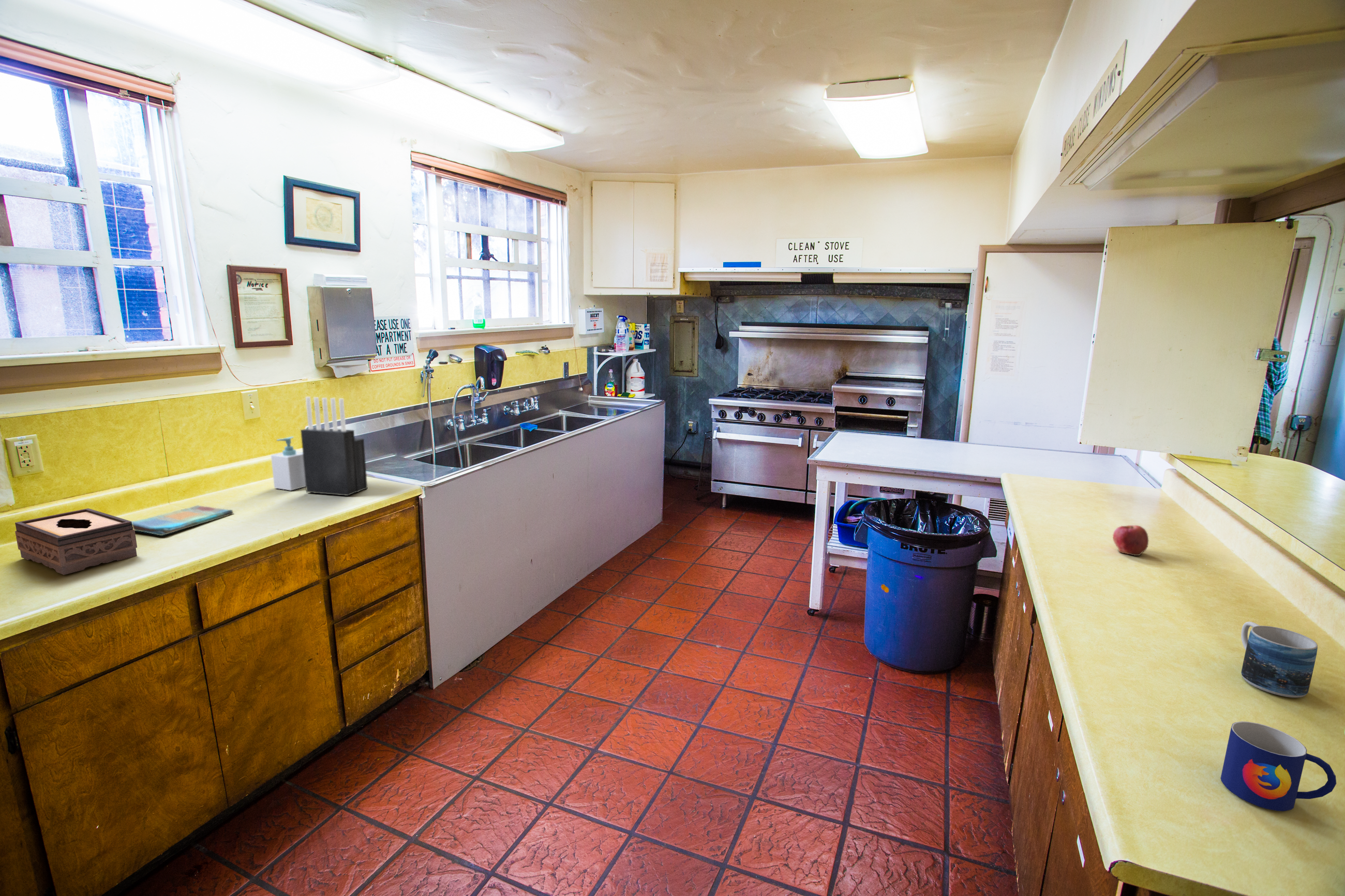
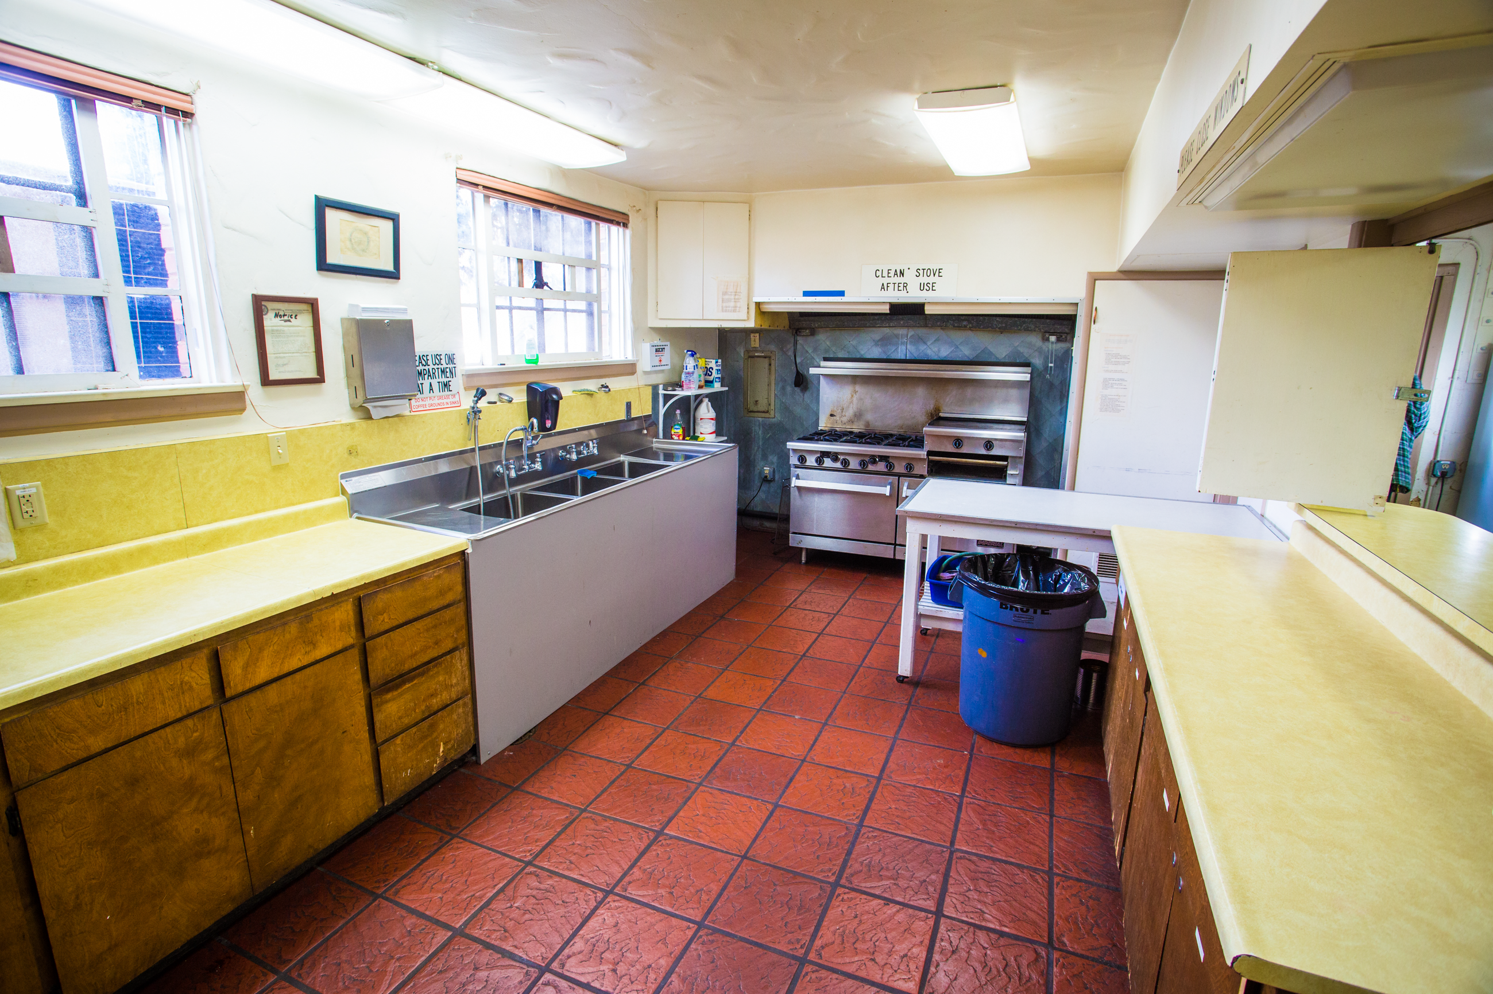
- soap bottle [271,436,306,491]
- mug [1241,621,1318,698]
- knife block [300,396,368,496]
- apple [1112,525,1149,556]
- tissue box [14,508,138,575]
- mug [1220,721,1337,812]
- dish towel [131,505,234,536]
